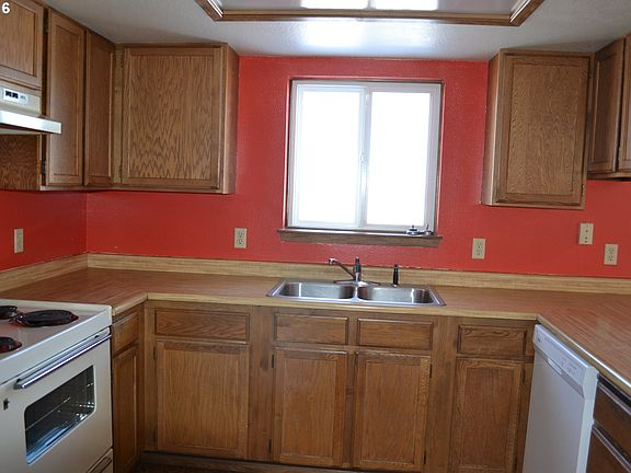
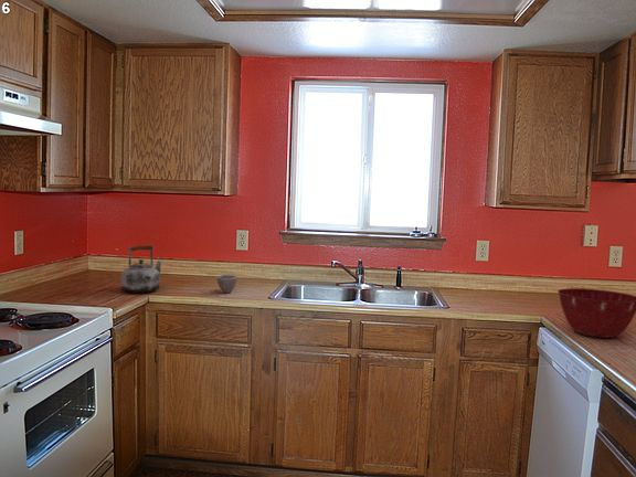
+ cup [216,274,239,294]
+ kettle [119,244,163,294]
+ mixing bowl [556,287,636,339]
